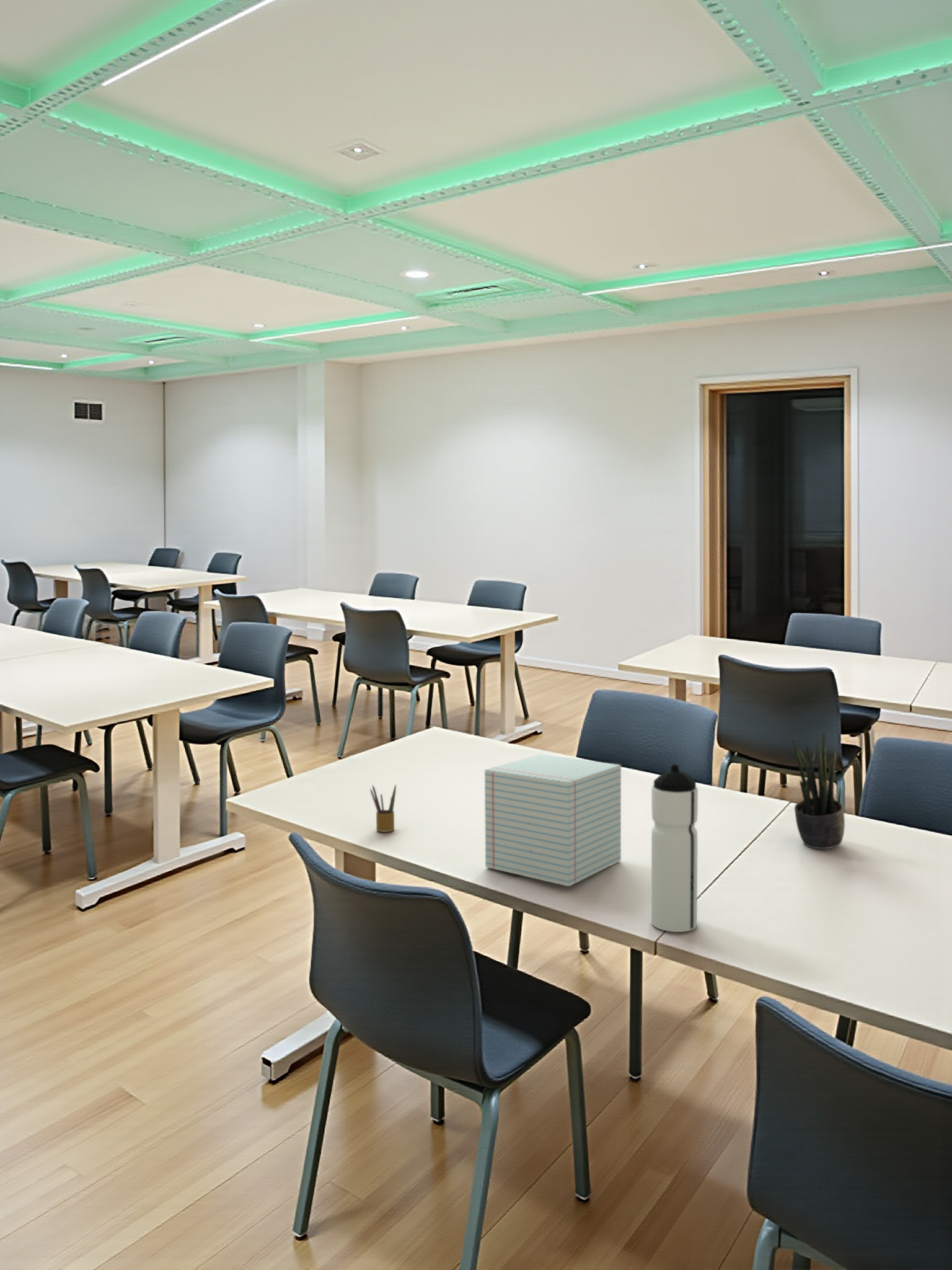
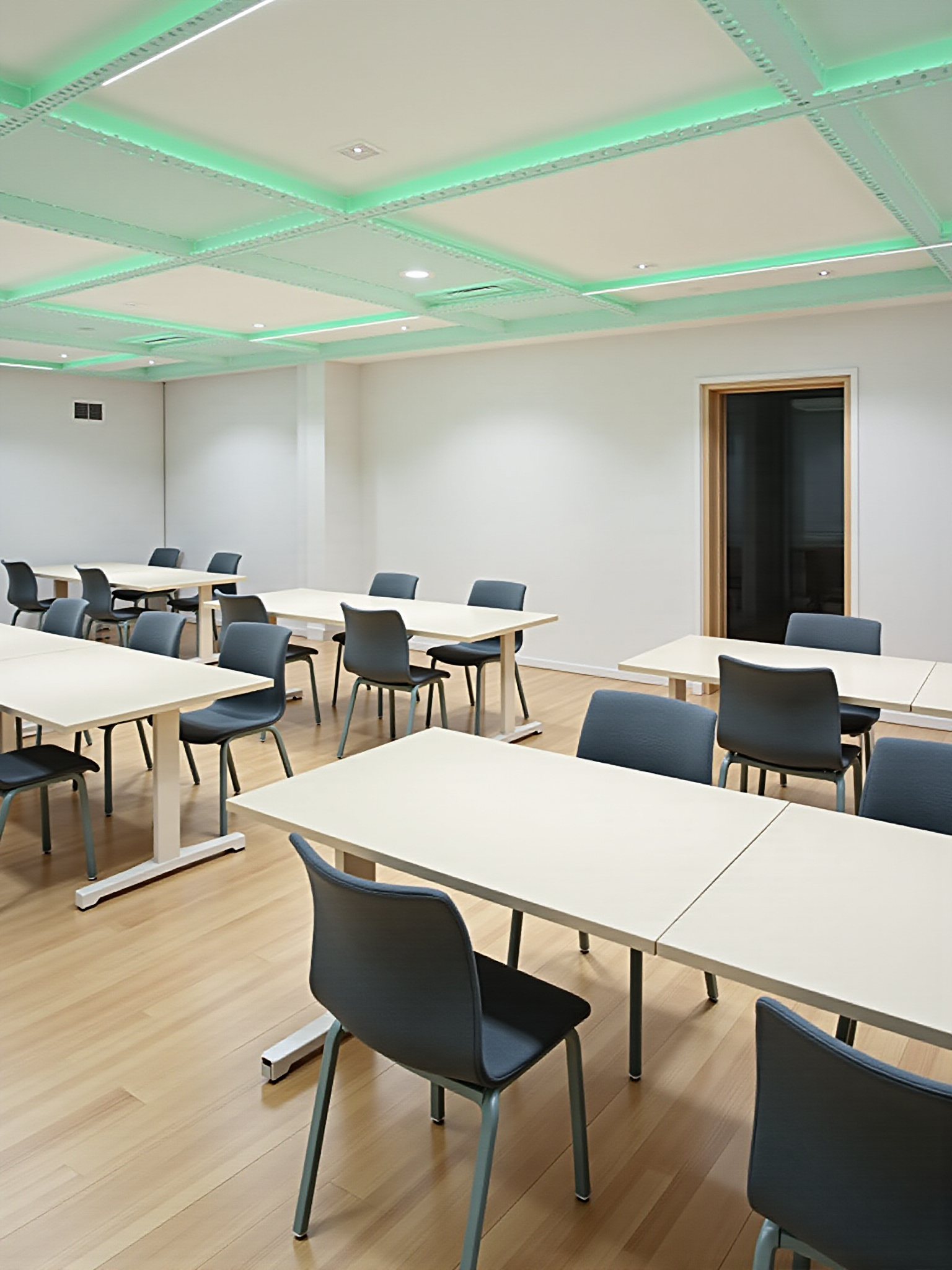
- pencil box [370,784,397,833]
- water bottle [651,764,699,933]
- notepad [484,753,622,887]
- potted plant [791,730,845,850]
